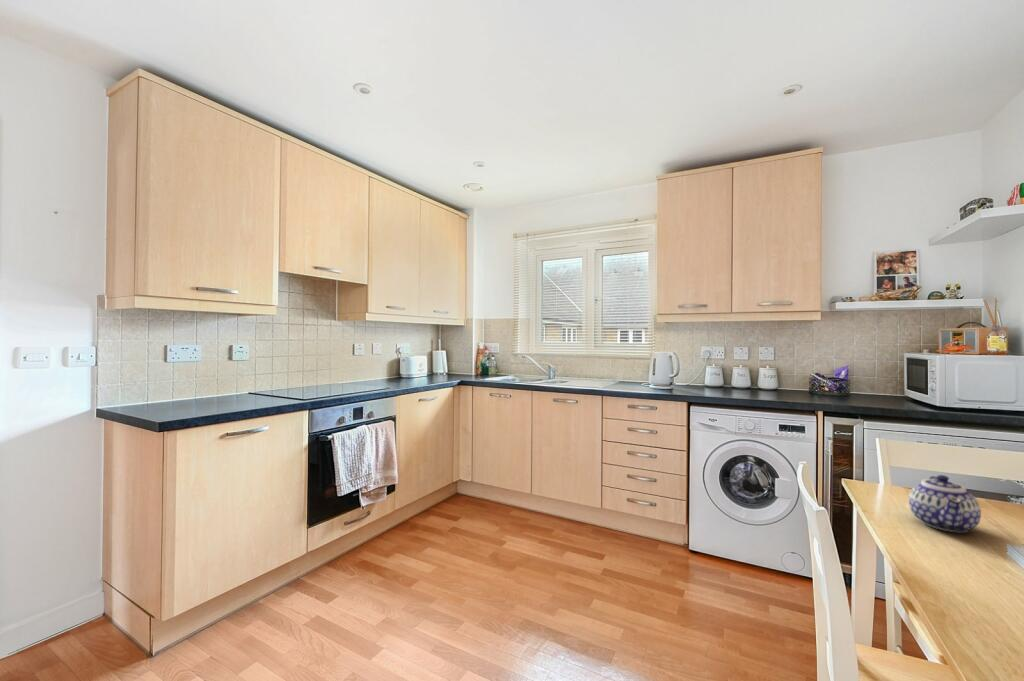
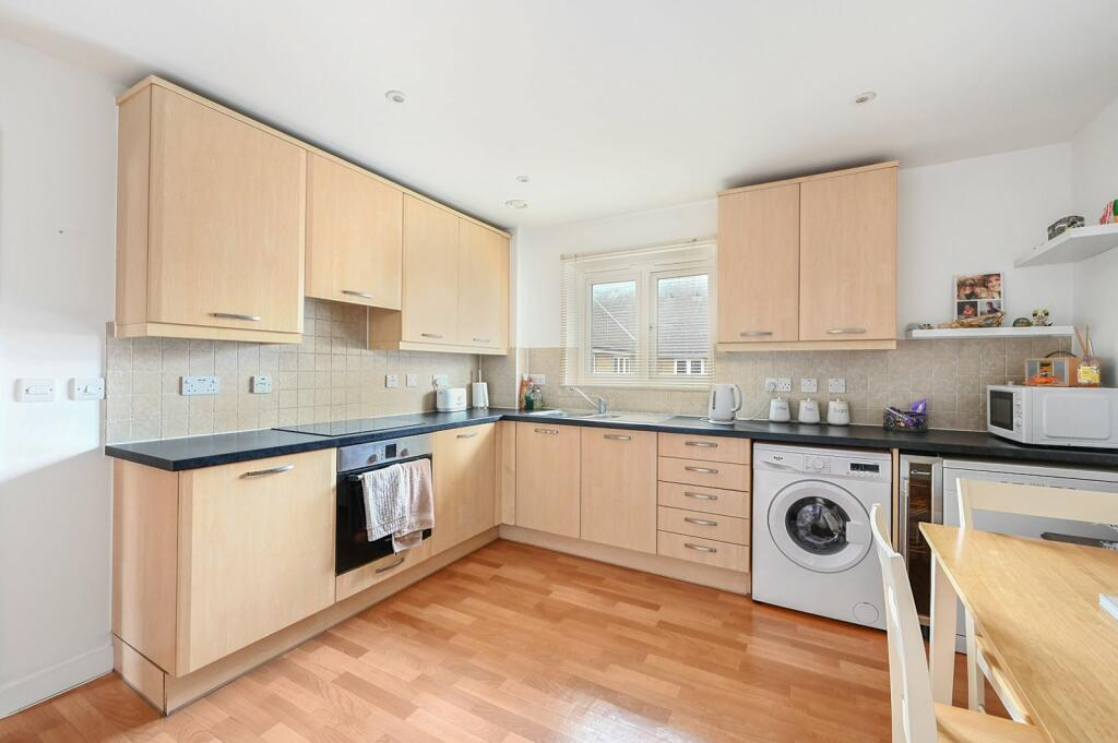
- teapot [908,474,982,533]
